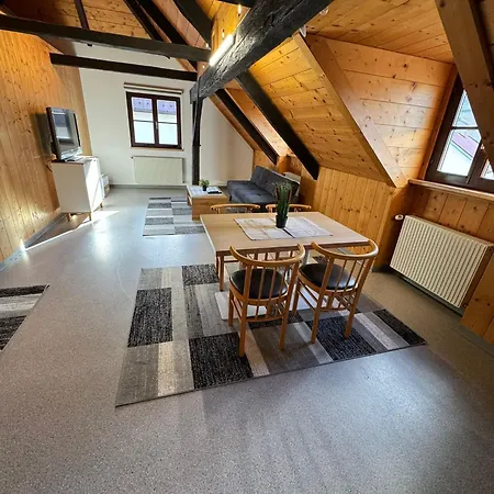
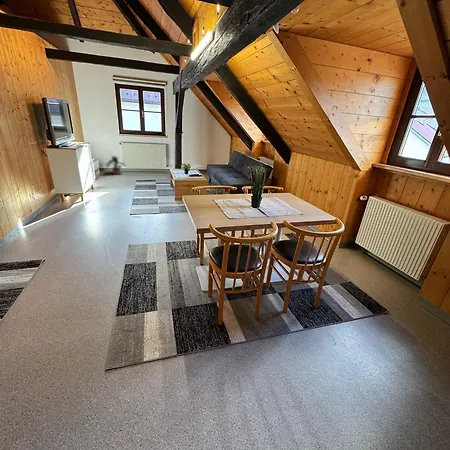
+ potted plant [104,152,126,175]
